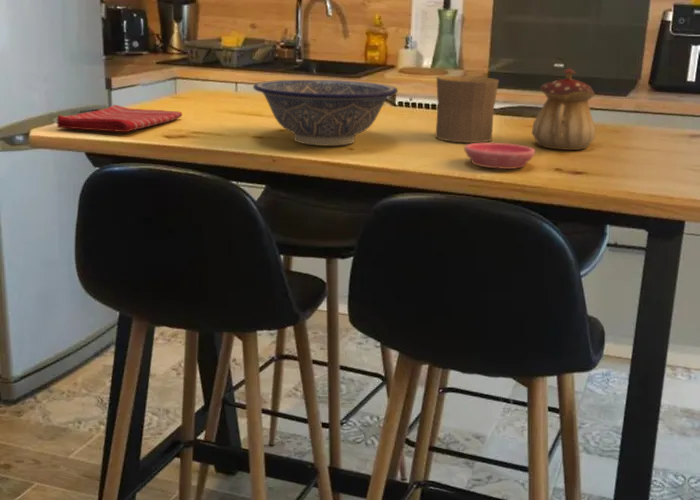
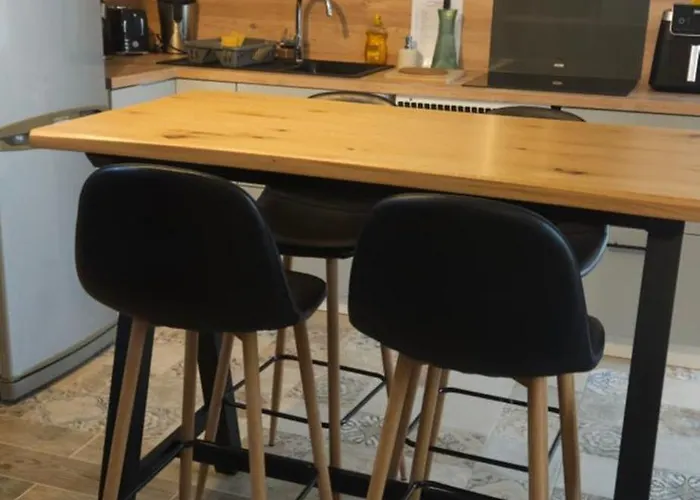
- decorative bowl [252,79,399,147]
- saucer [464,142,536,170]
- dish towel [55,104,183,133]
- teapot [531,67,596,151]
- cup [435,75,500,143]
